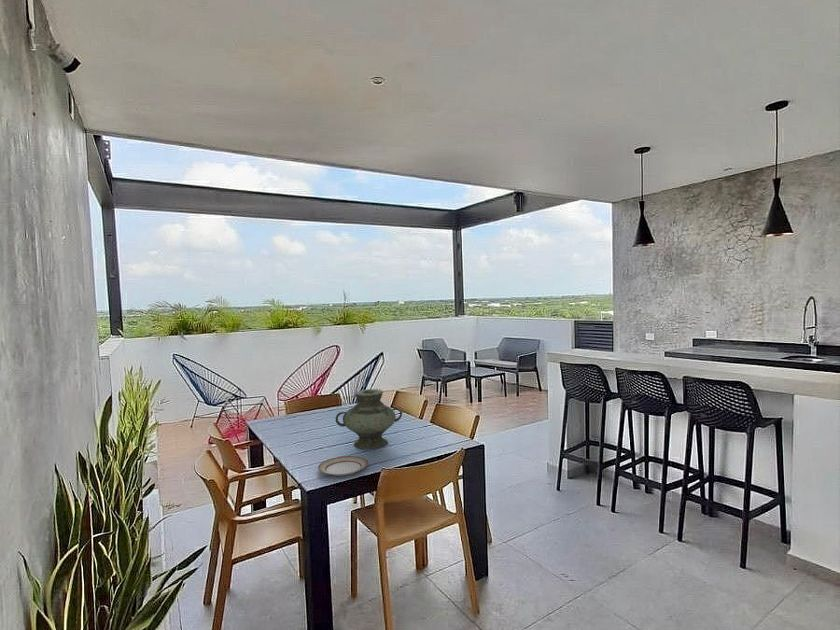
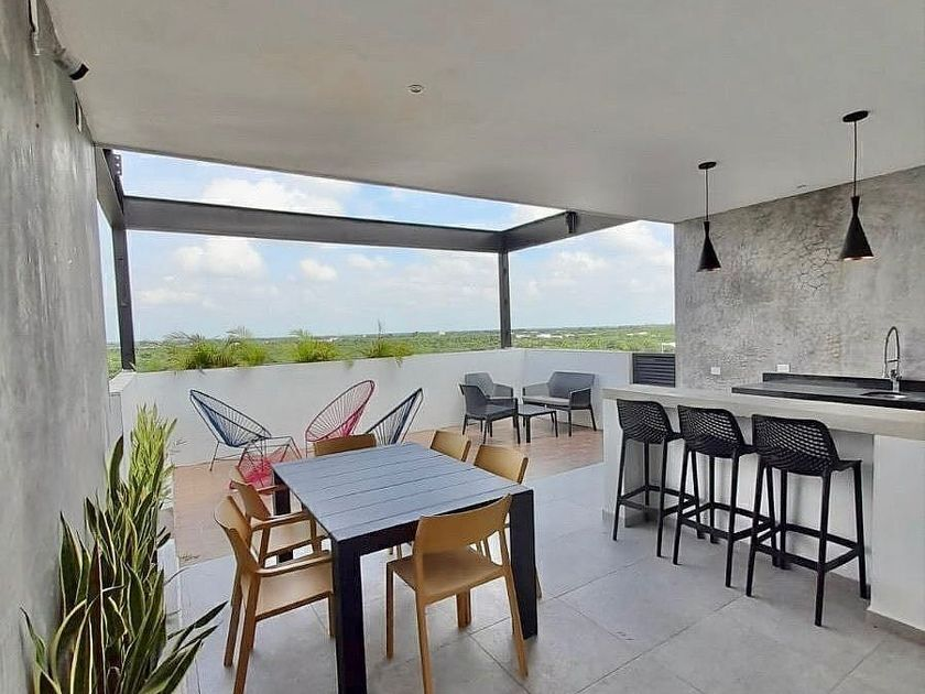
- vase [335,388,403,450]
- plate [317,455,369,477]
